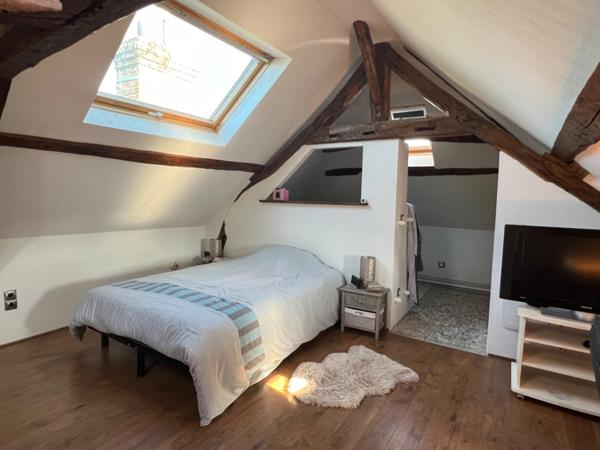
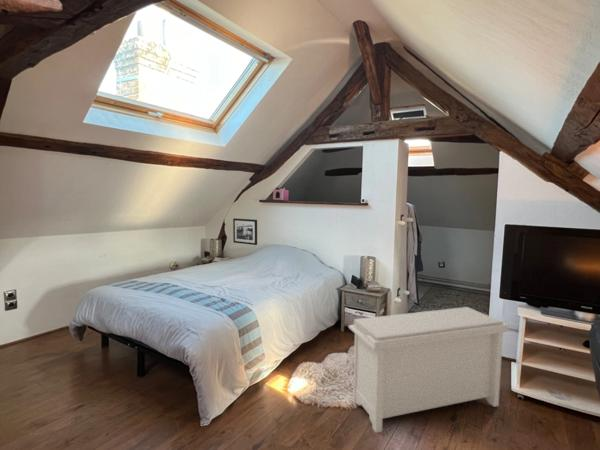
+ picture frame [232,217,258,246]
+ bench [348,306,509,434]
